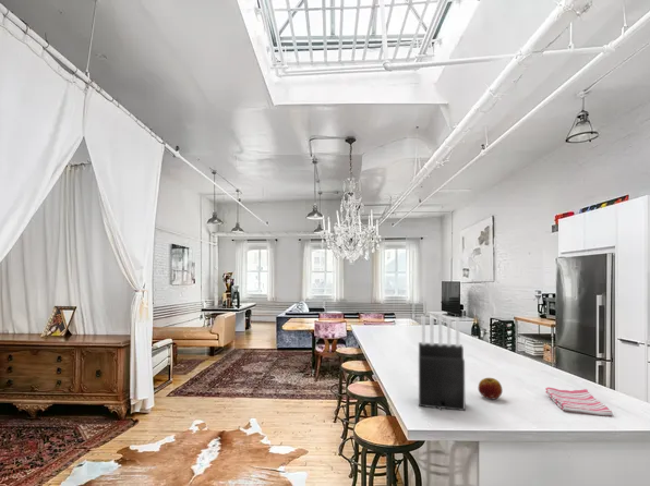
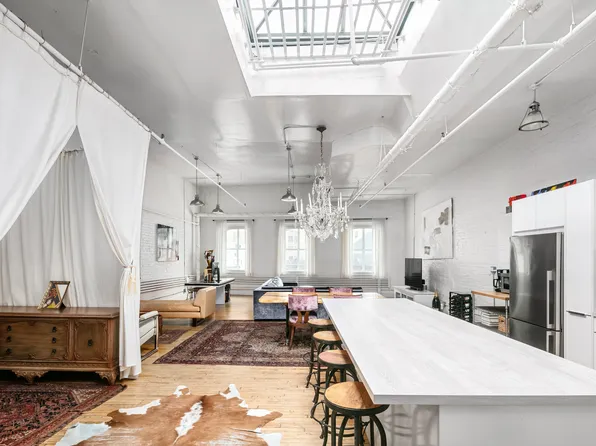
- fruit [477,377,504,400]
- dish towel [544,386,614,417]
- knife block [418,315,466,412]
